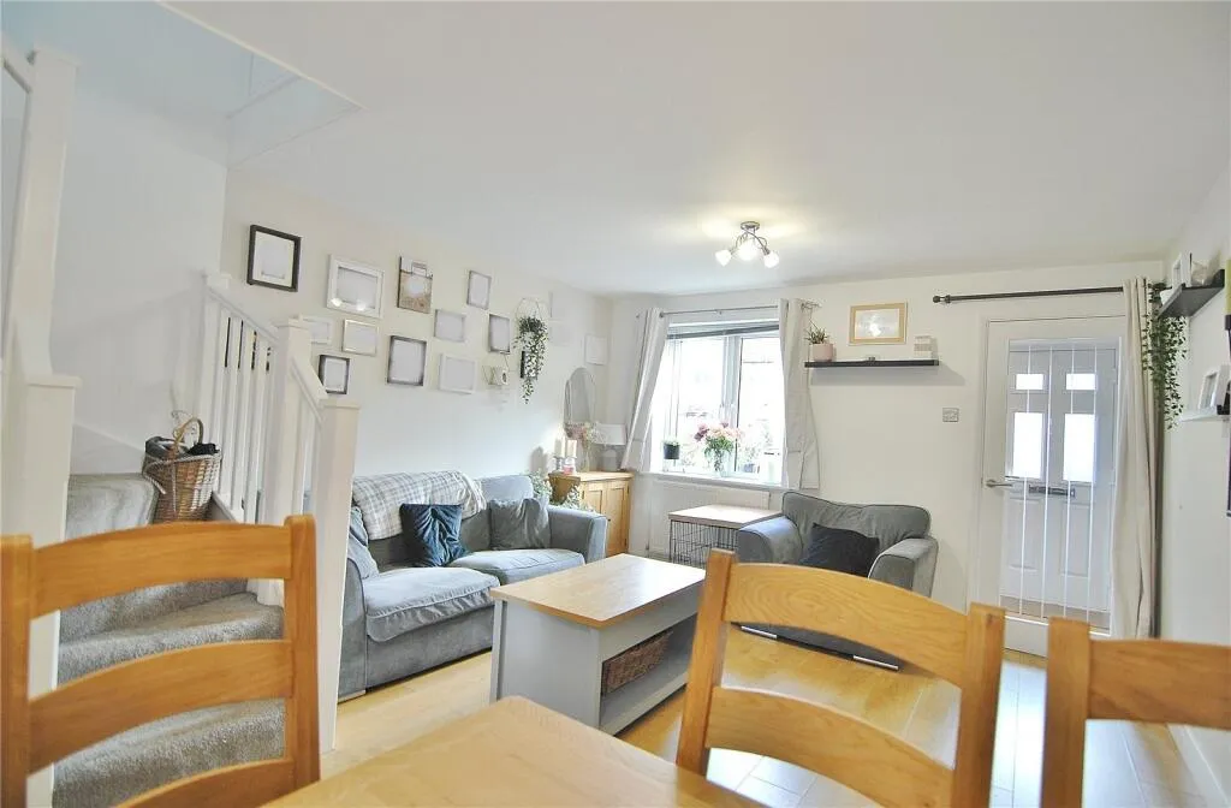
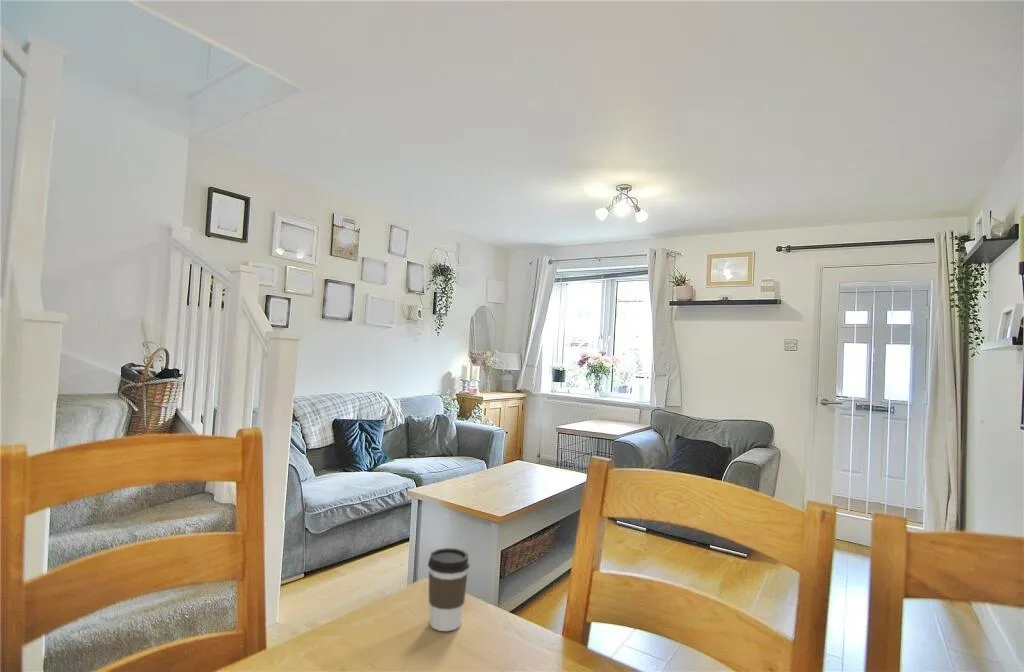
+ coffee cup [427,547,471,632]
